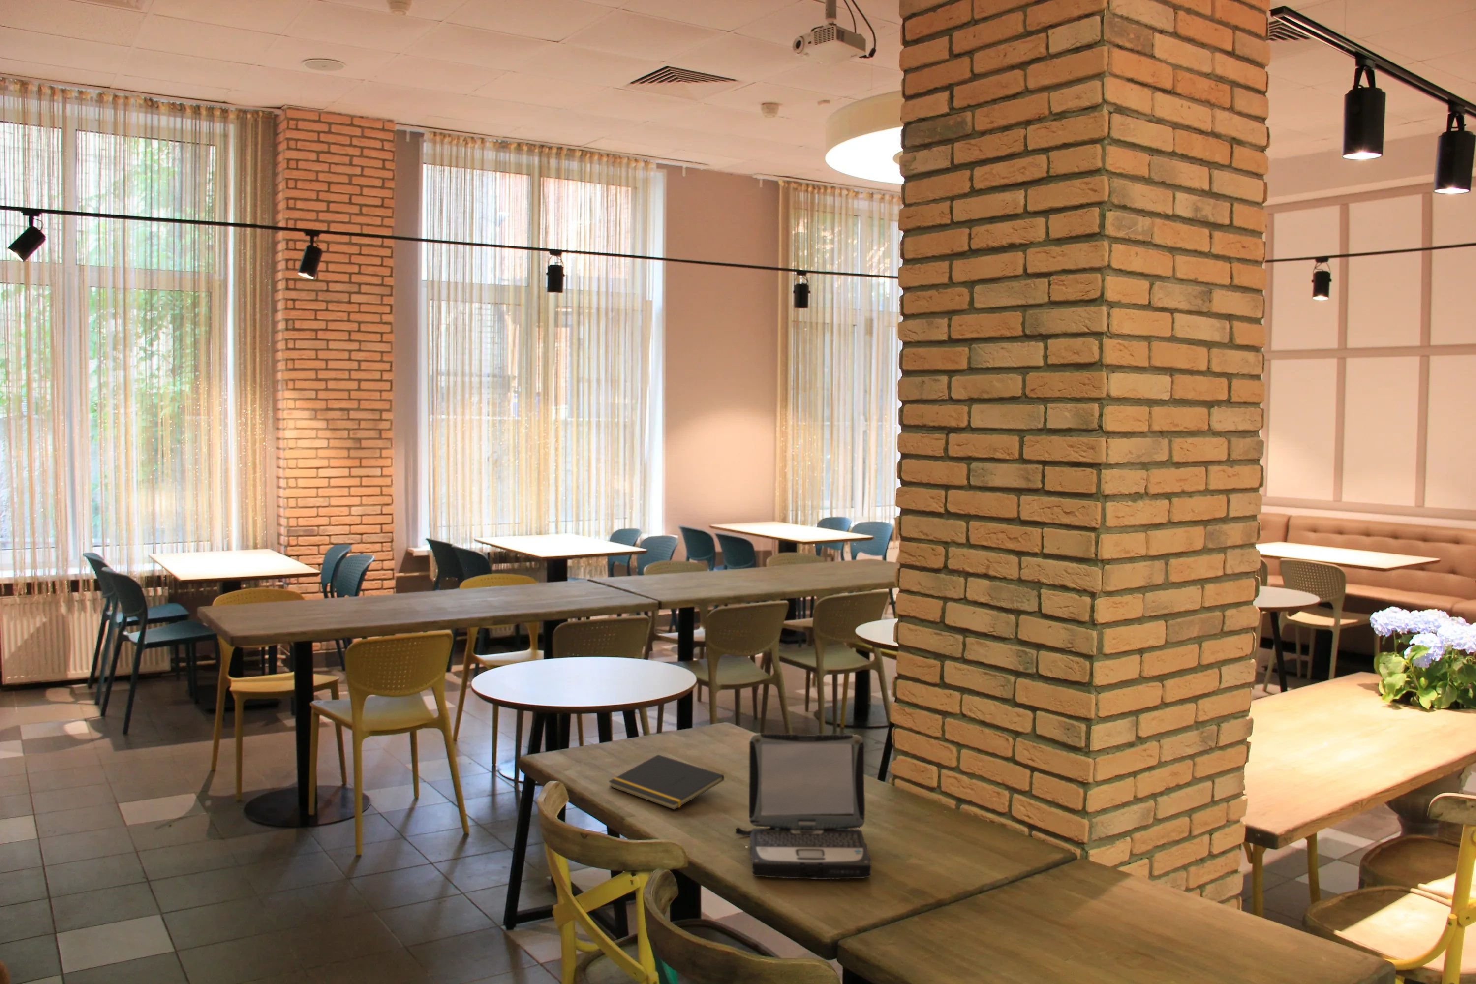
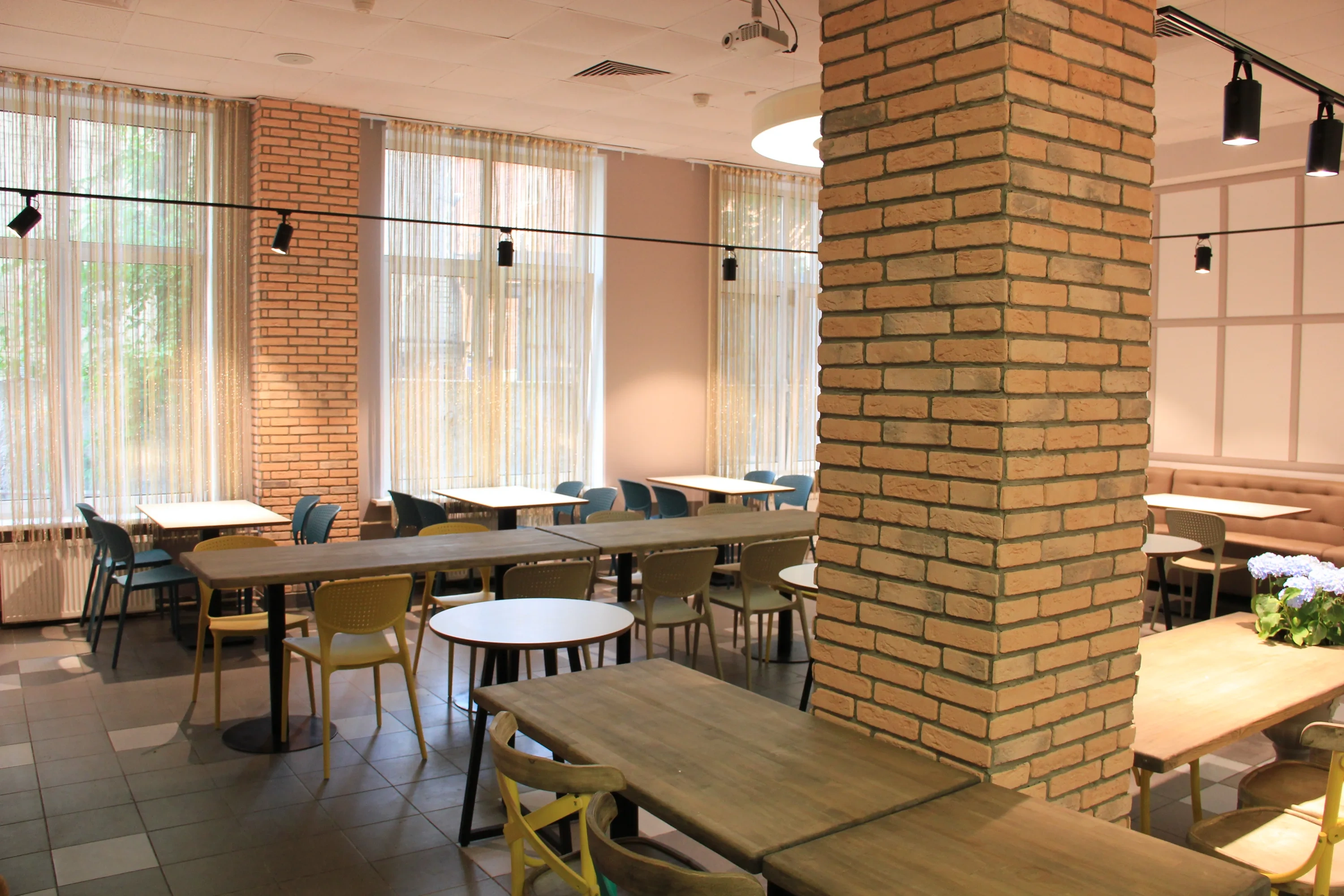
- laptop [735,734,872,880]
- notepad [608,754,725,810]
